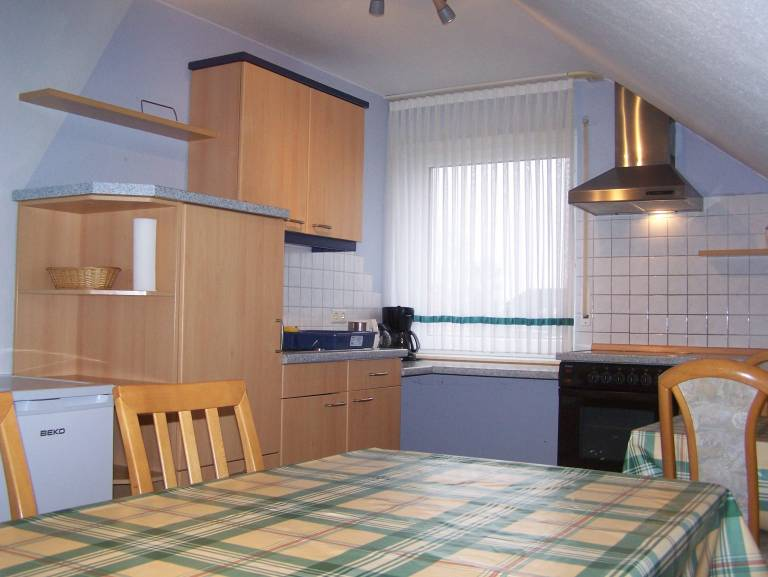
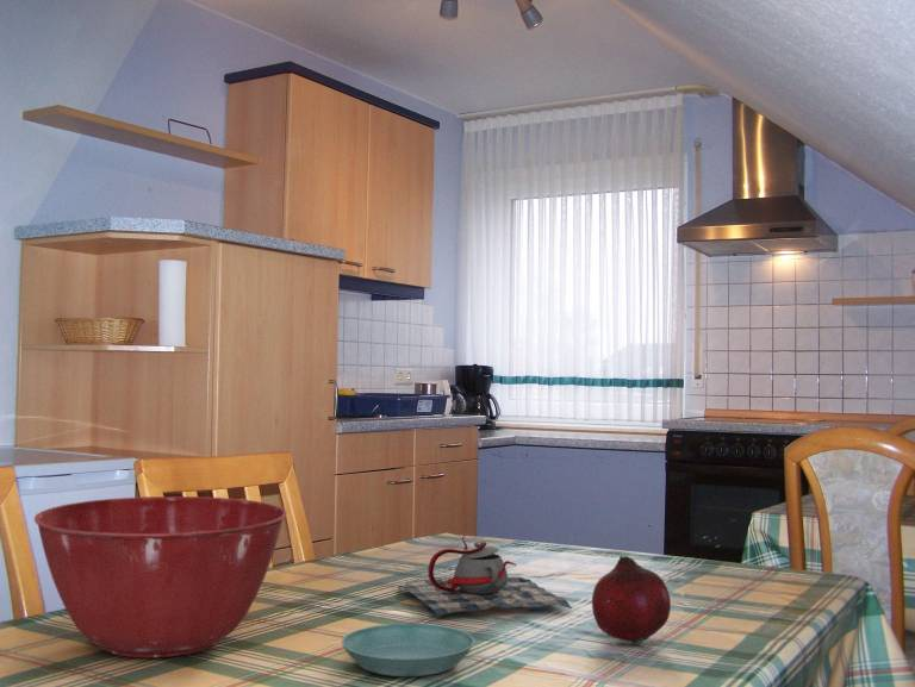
+ mixing bowl [33,495,287,658]
+ fruit [591,555,672,645]
+ saucer [341,623,475,677]
+ teapot [397,535,574,618]
